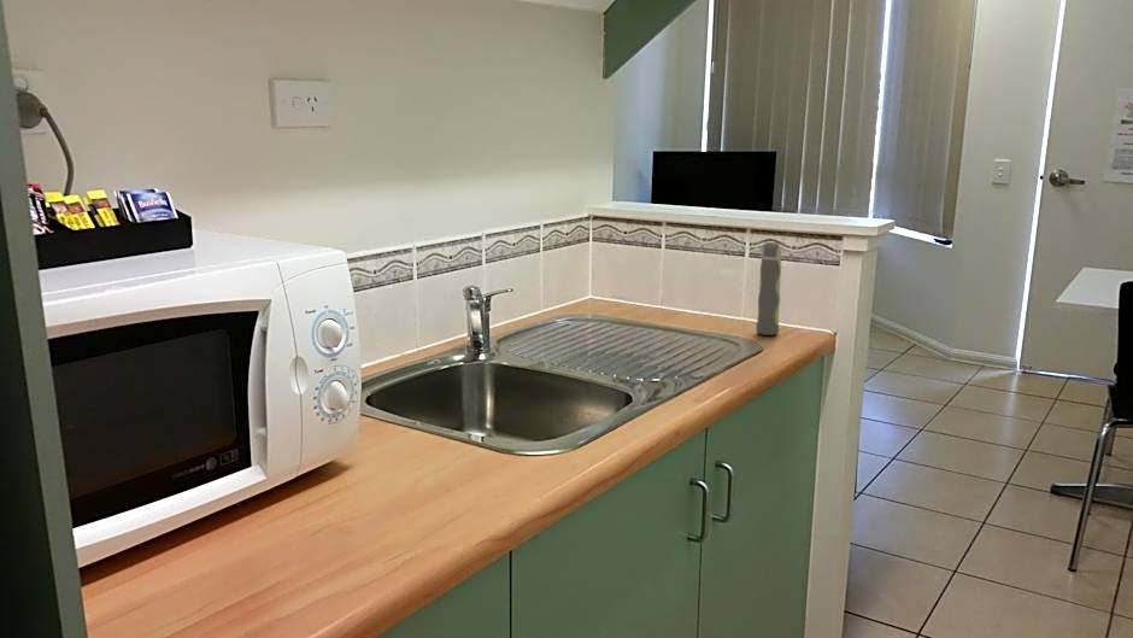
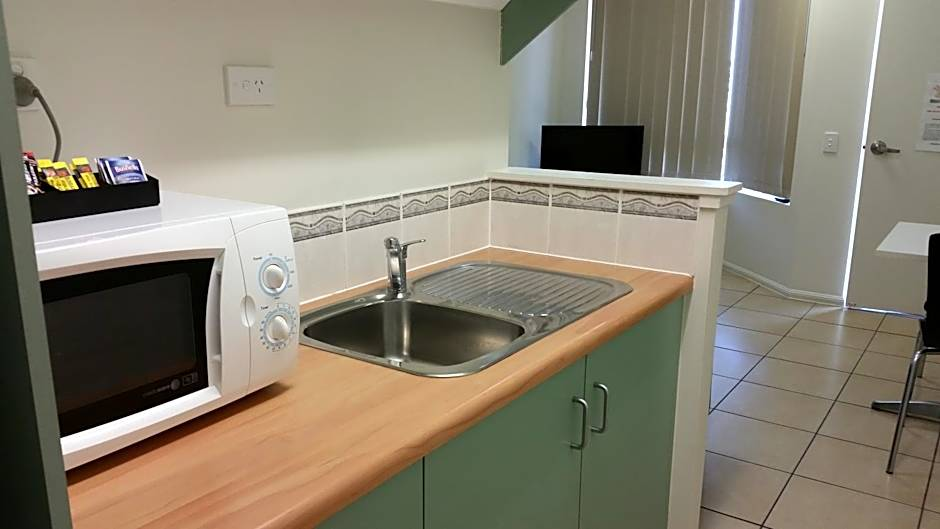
- spray bottle [755,241,782,336]
